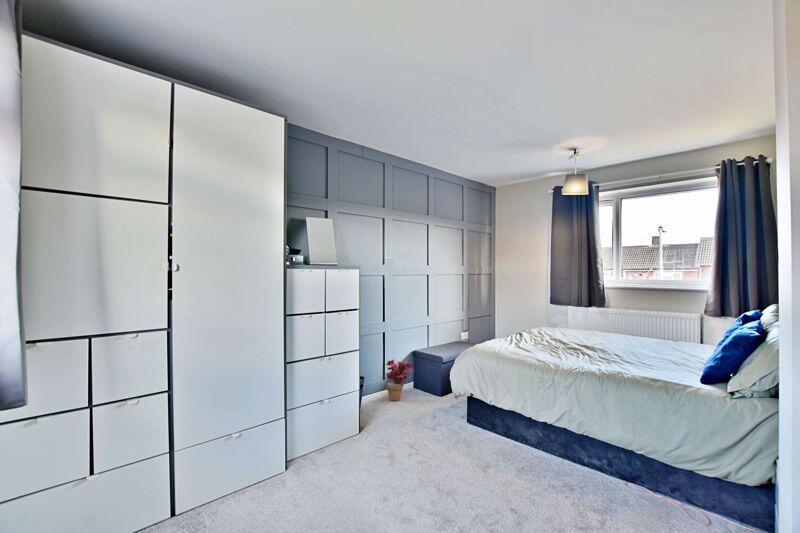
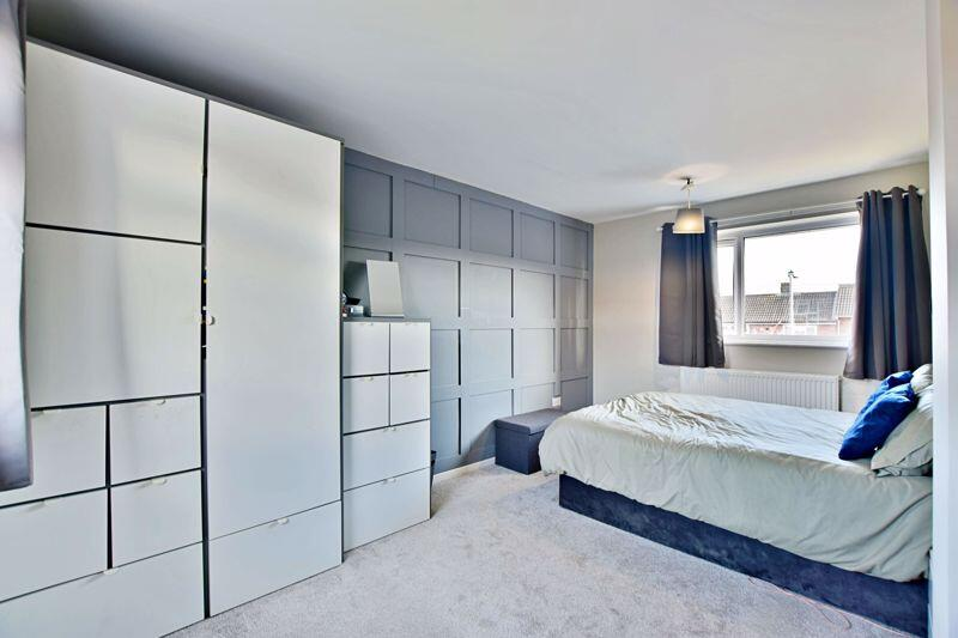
- potted plant [384,358,415,402]
